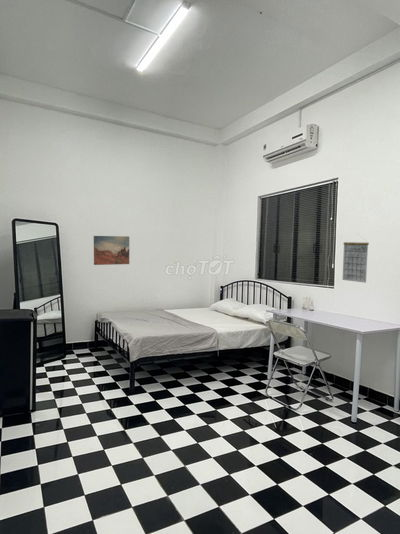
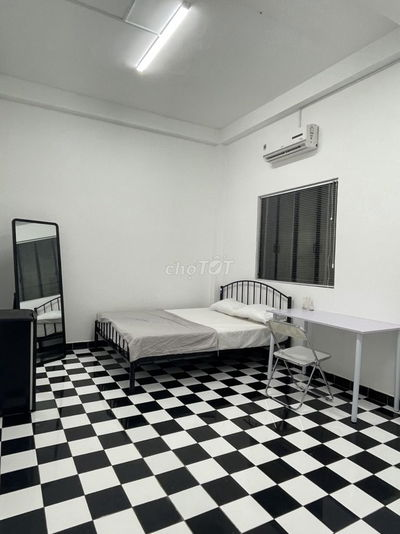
- wall art [93,235,130,266]
- calendar [341,234,370,284]
